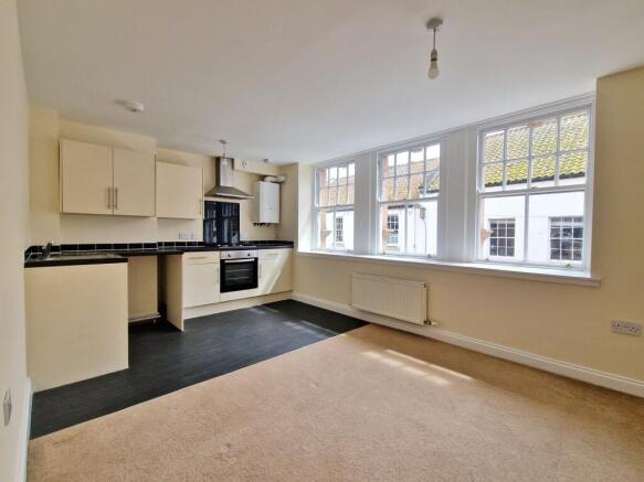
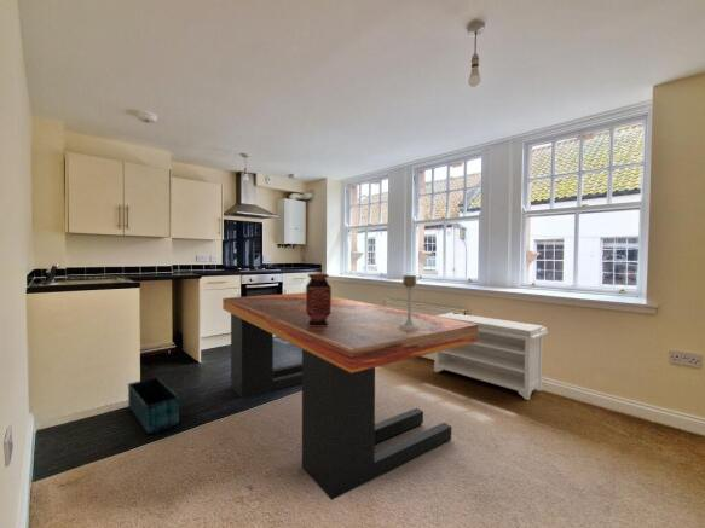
+ candle holder [398,274,420,331]
+ vase [305,273,333,326]
+ dining table [221,291,478,501]
+ bench [433,312,549,401]
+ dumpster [127,376,180,435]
